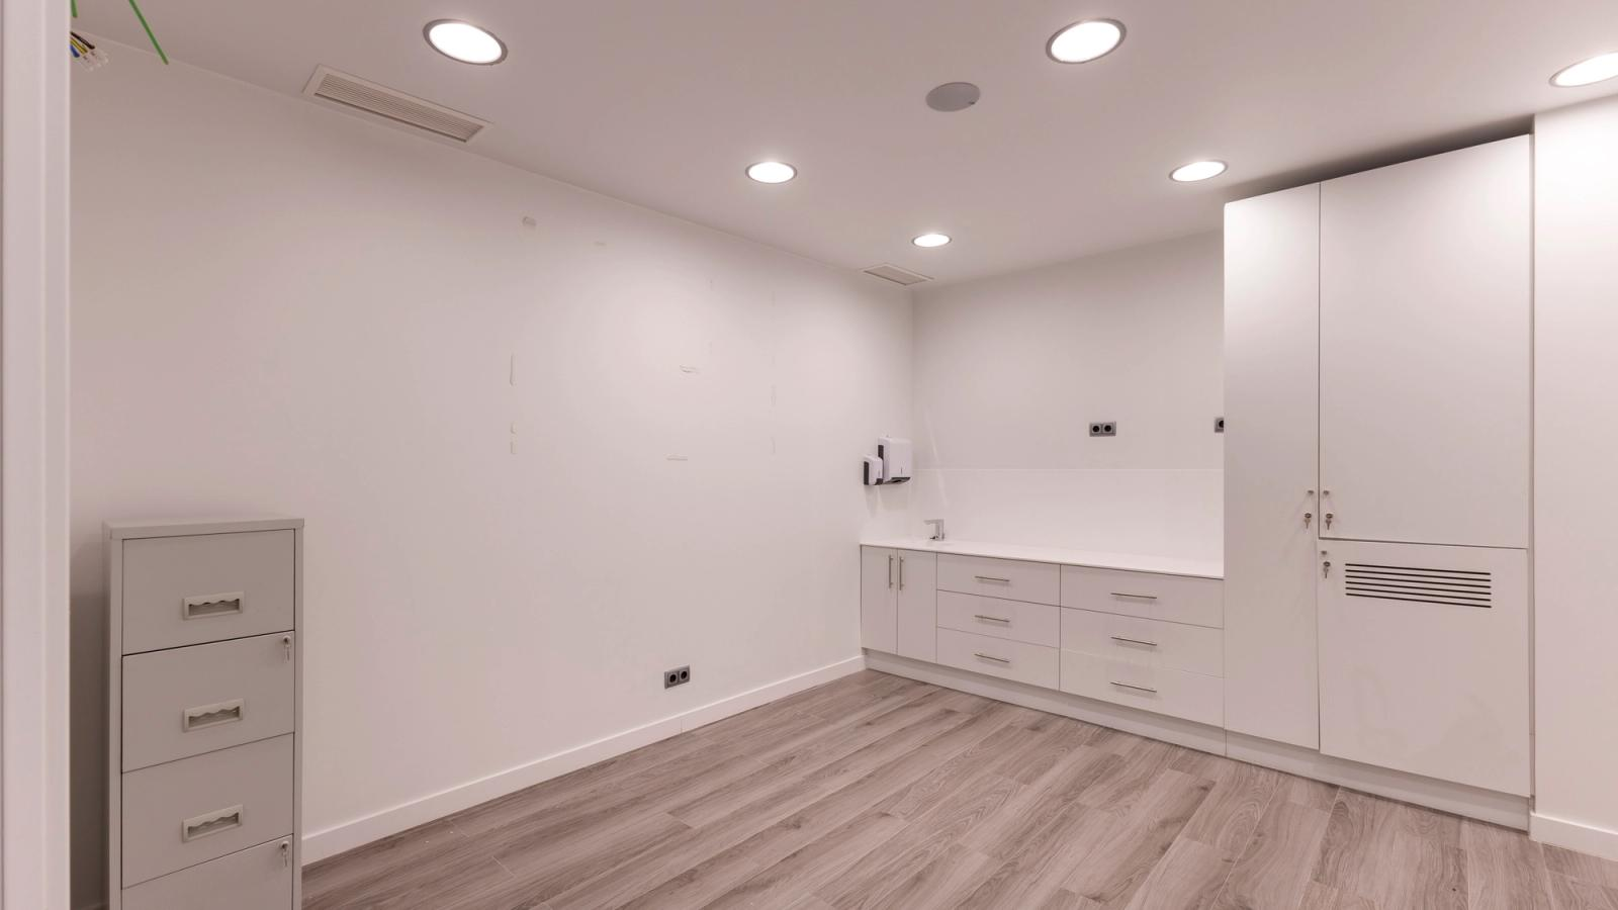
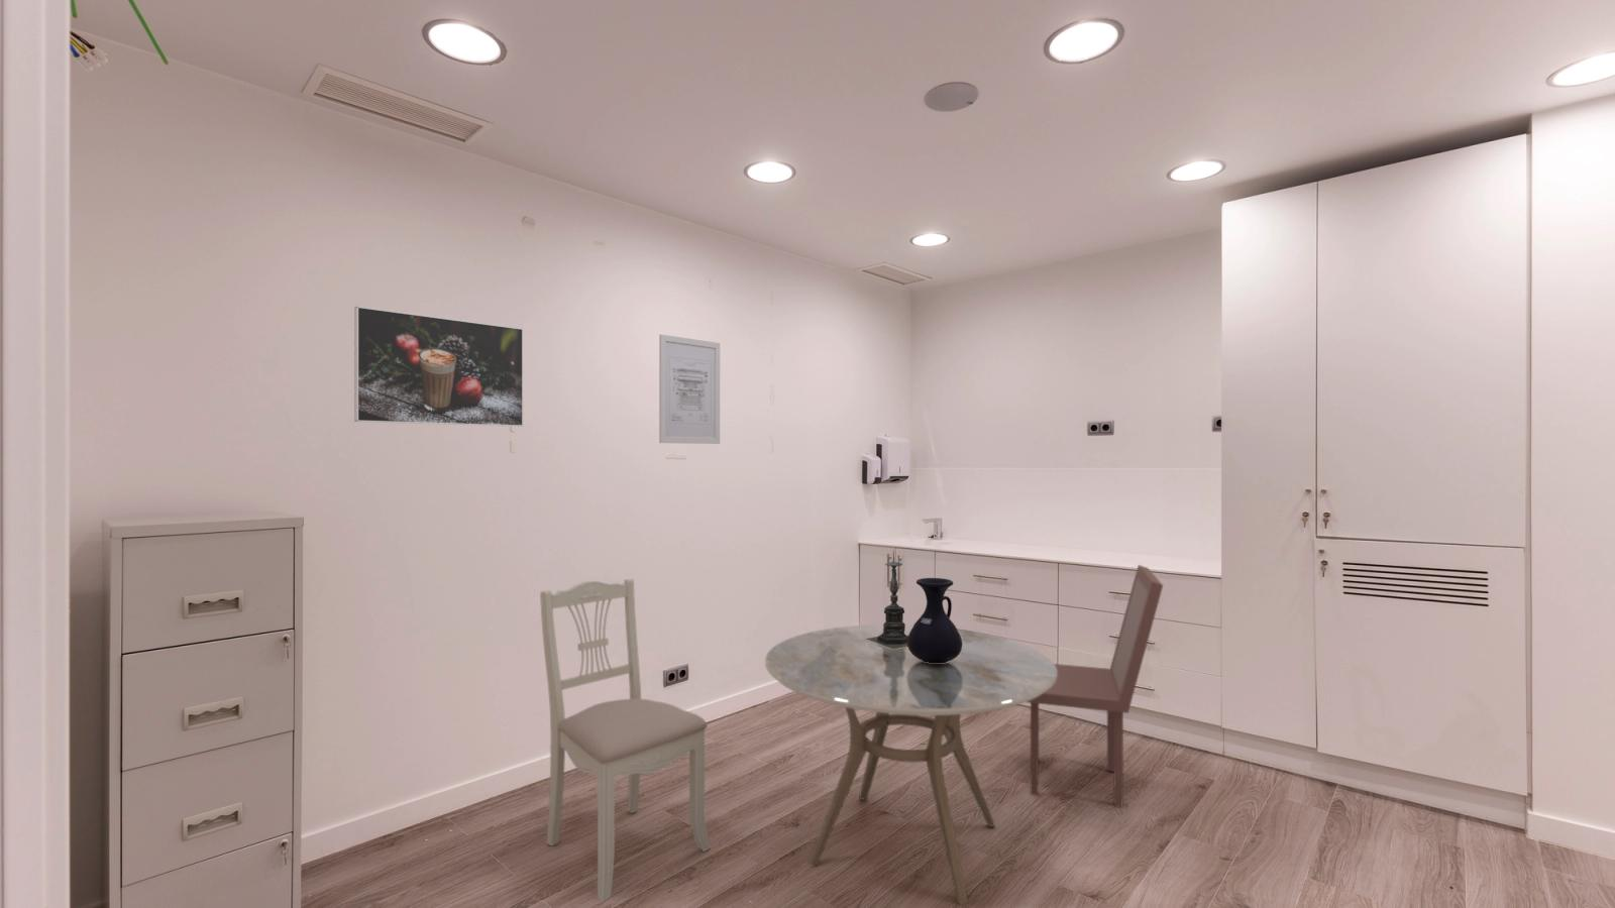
+ candle holder [865,549,907,649]
+ vase [907,578,963,663]
+ wall art [658,333,721,445]
+ dining table [764,623,1057,906]
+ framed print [354,306,524,428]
+ dining chair [539,578,712,902]
+ dining chair [1026,564,1164,808]
